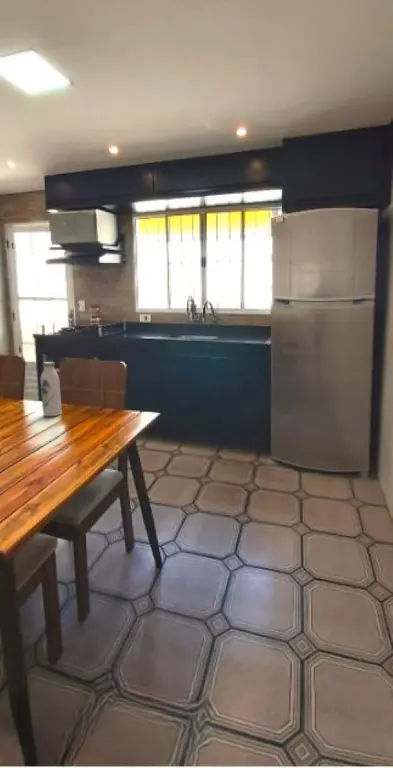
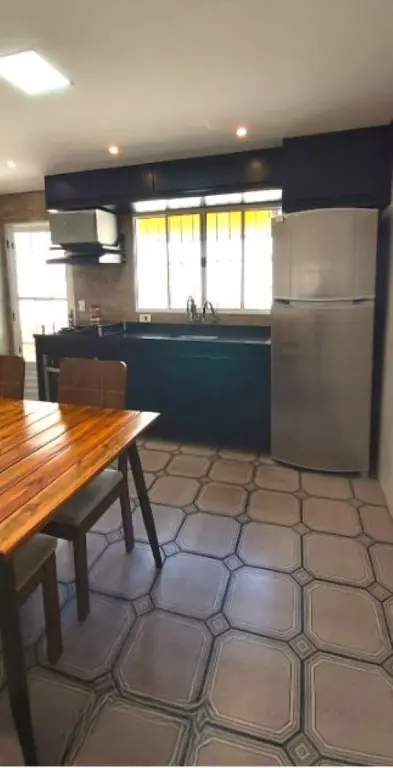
- water bottle [40,361,62,417]
